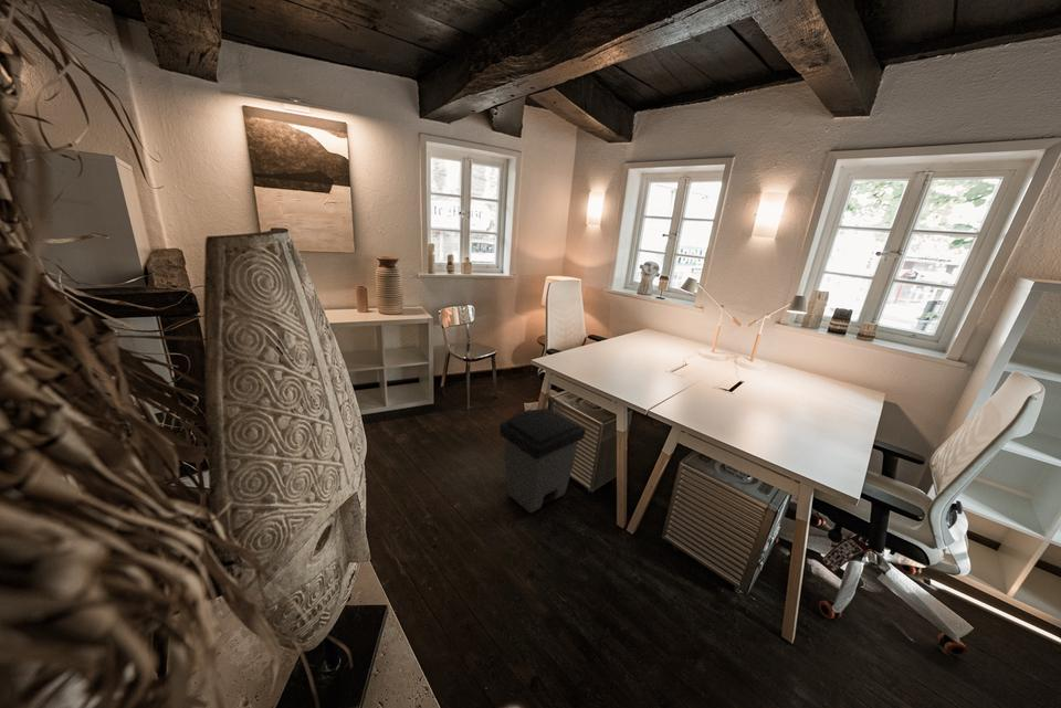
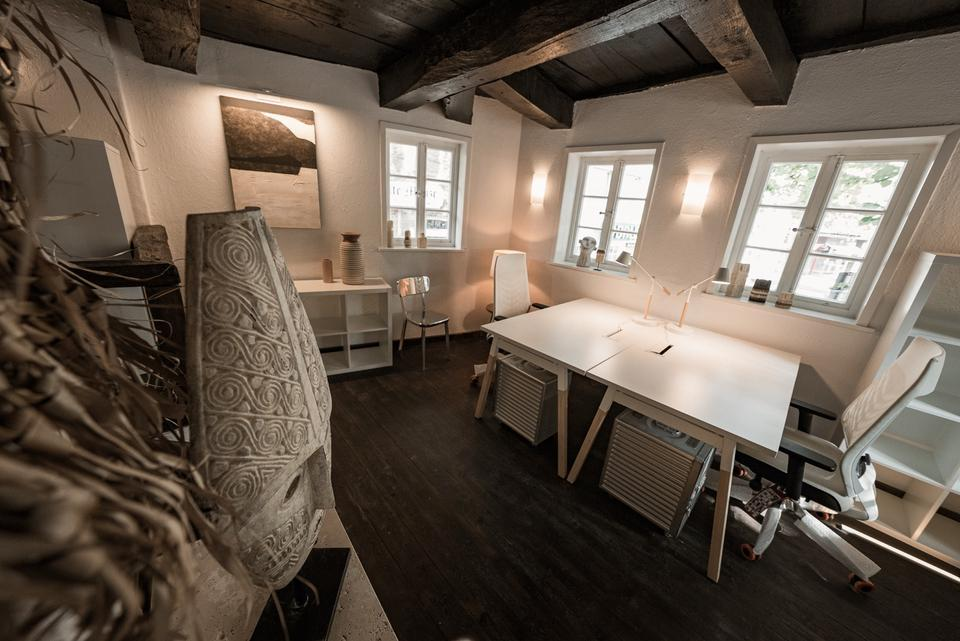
- trash can [498,408,587,515]
